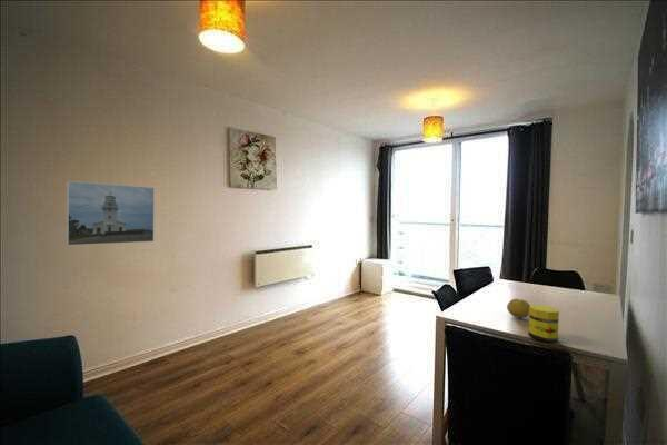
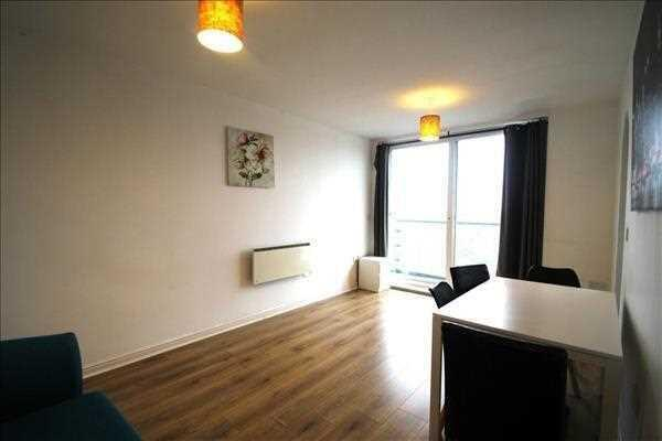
- jar [528,304,560,343]
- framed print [66,180,156,247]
- fruit [506,298,531,319]
